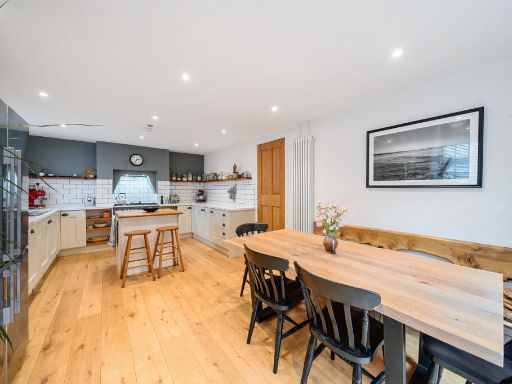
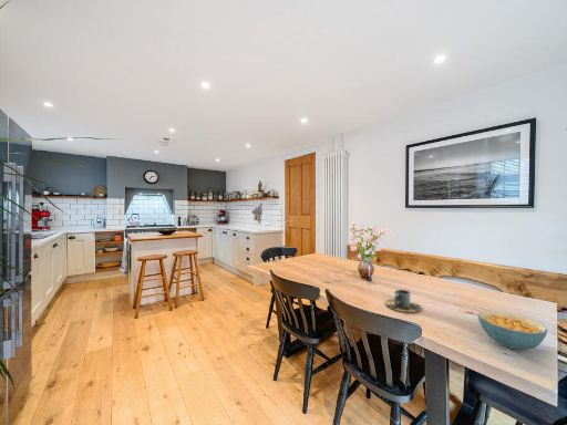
+ cereal bowl [476,310,548,351]
+ cup [383,289,423,313]
